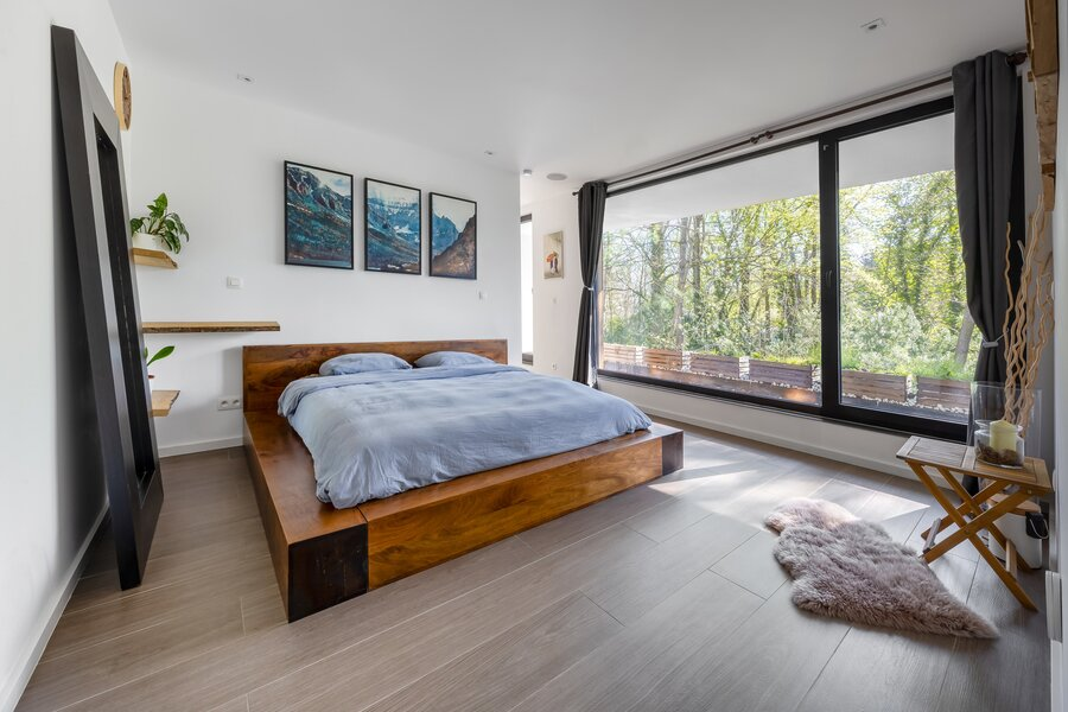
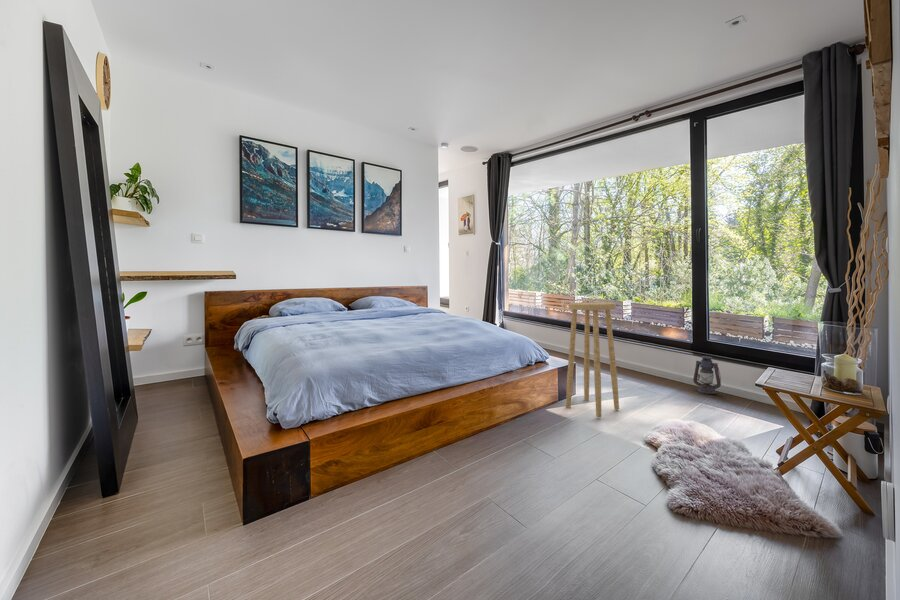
+ lantern [692,355,722,395]
+ stool [565,301,620,418]
